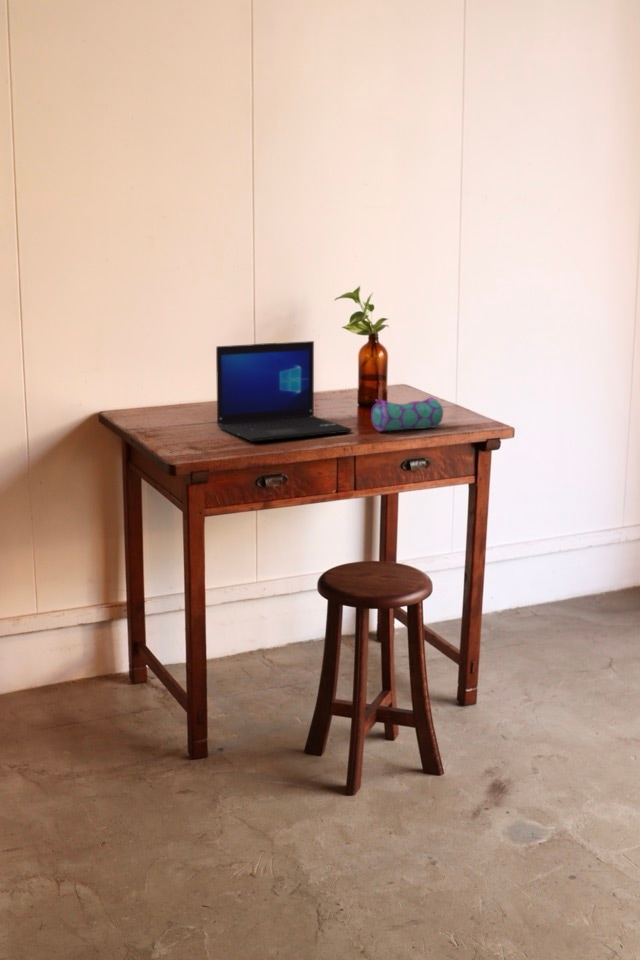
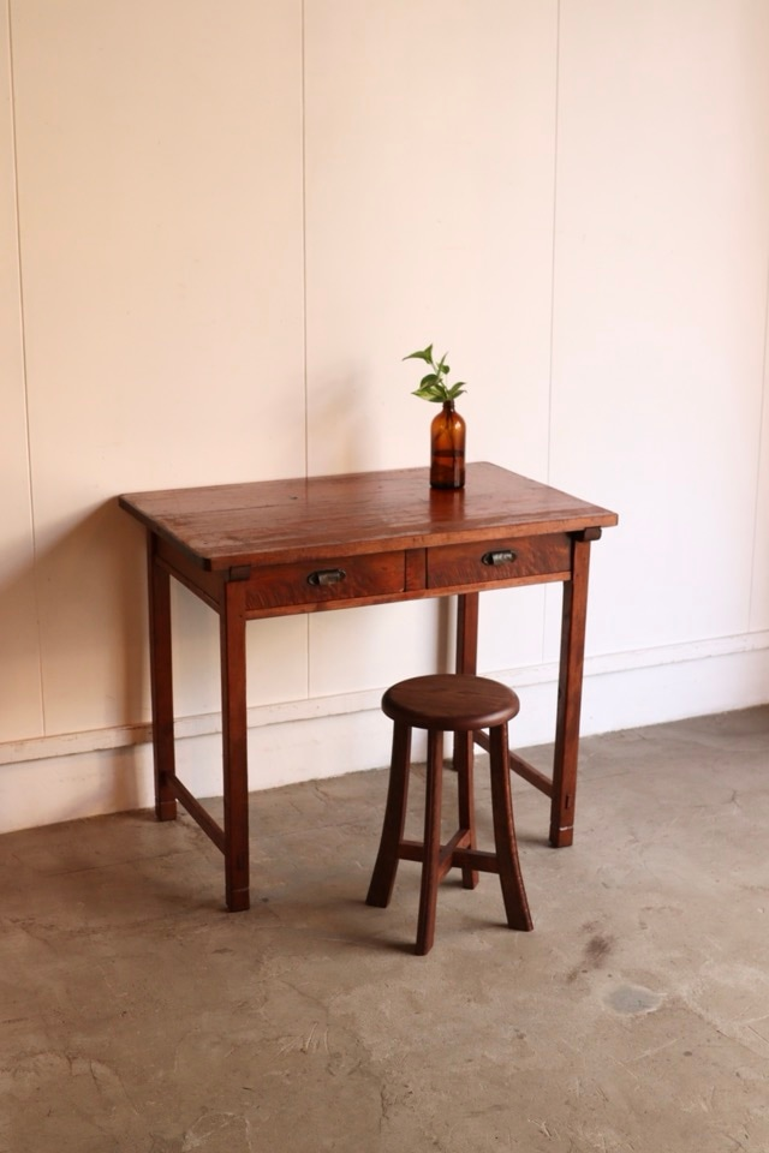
- pencil case [370,395,444,432]
- laptop [215,340,353,442]
